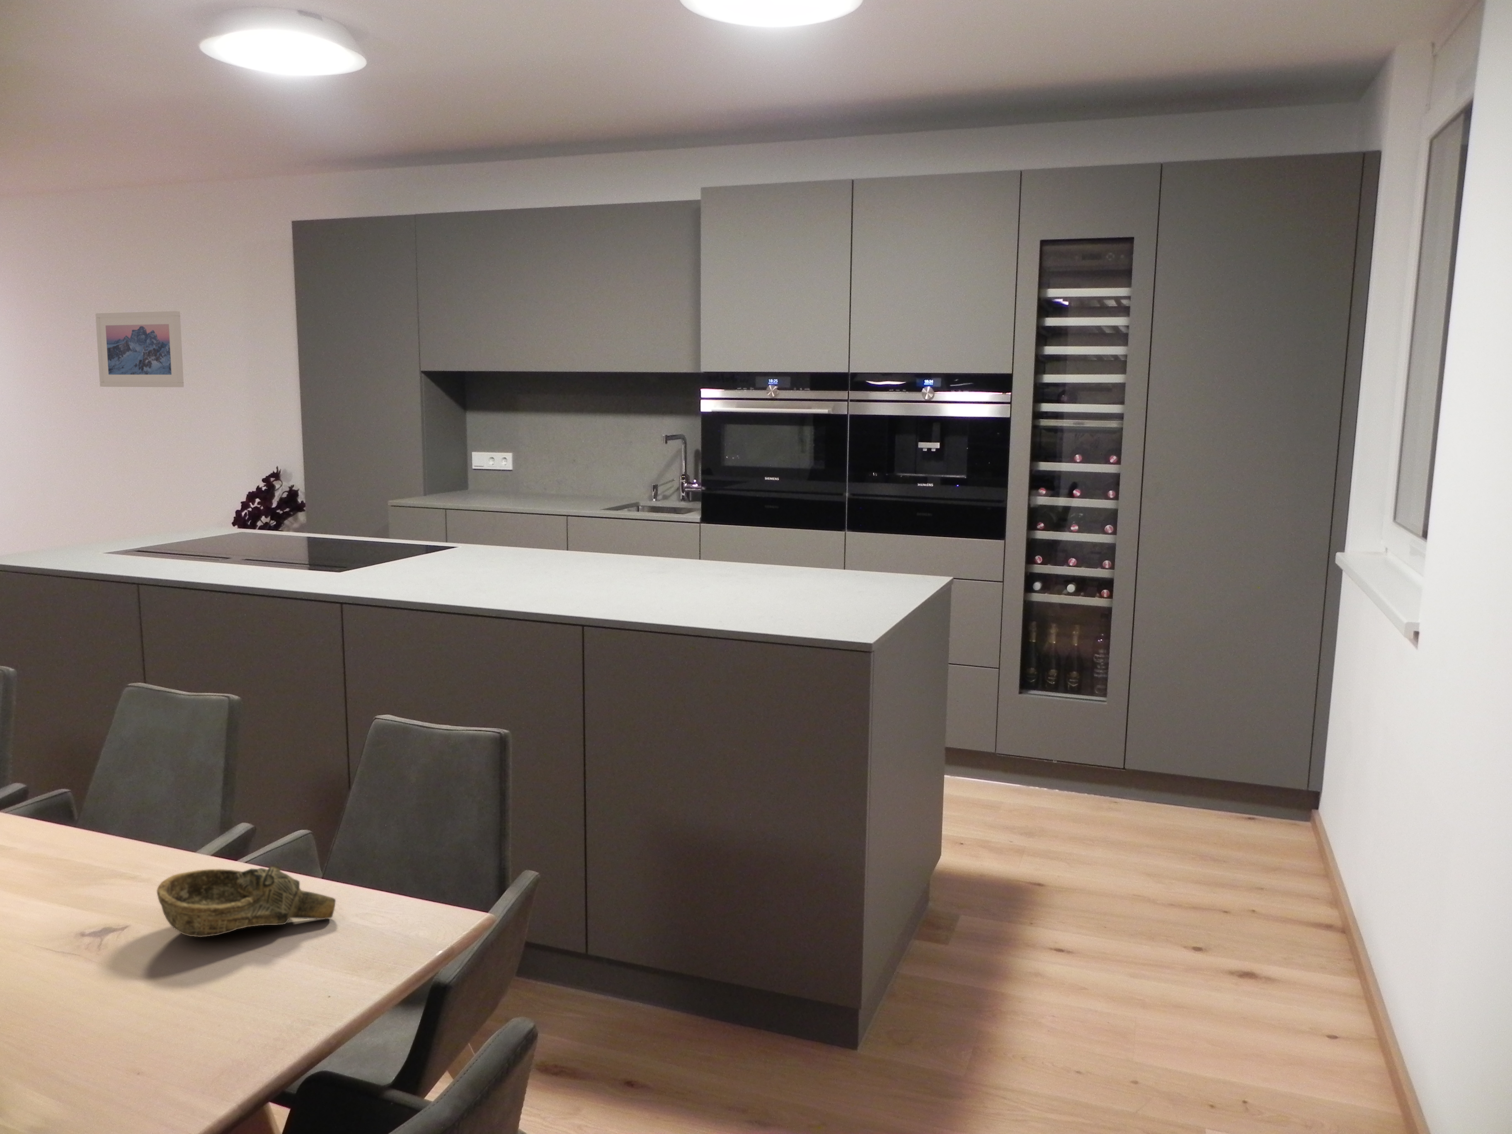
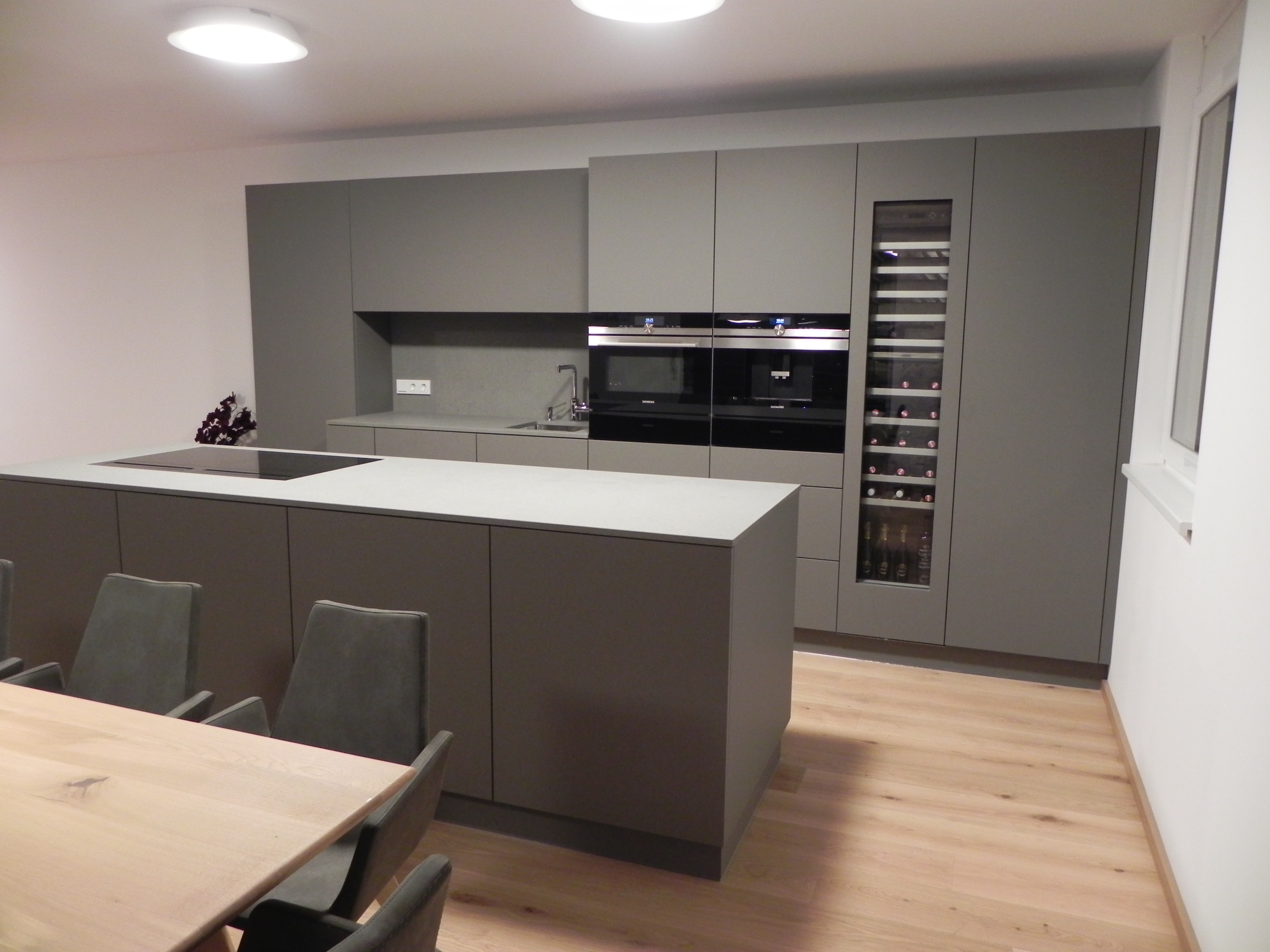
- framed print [95,311,185,387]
- decorative bowl [156,866,336,937]
